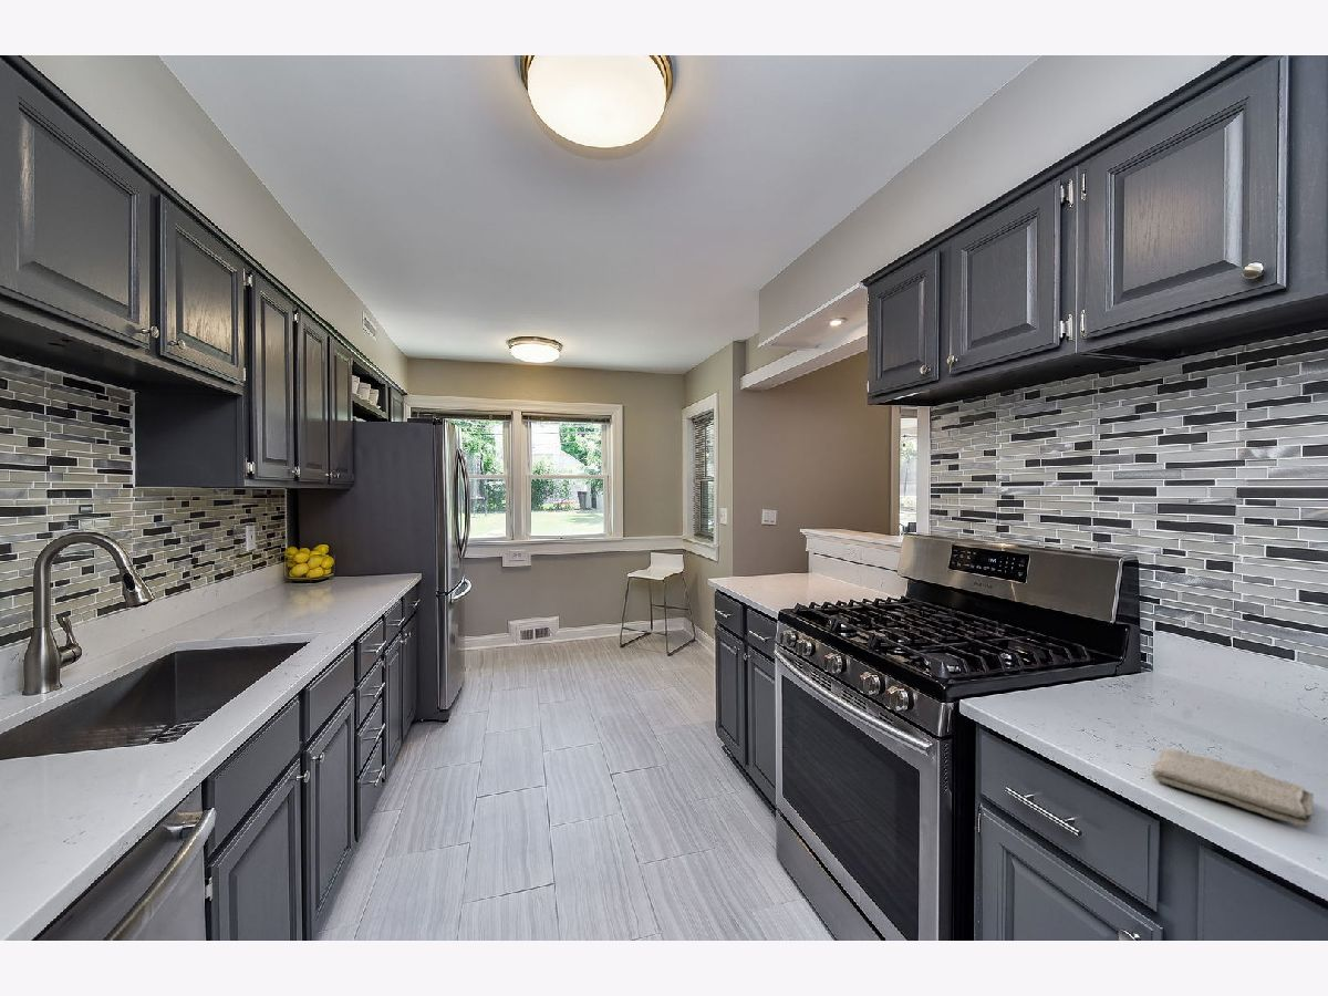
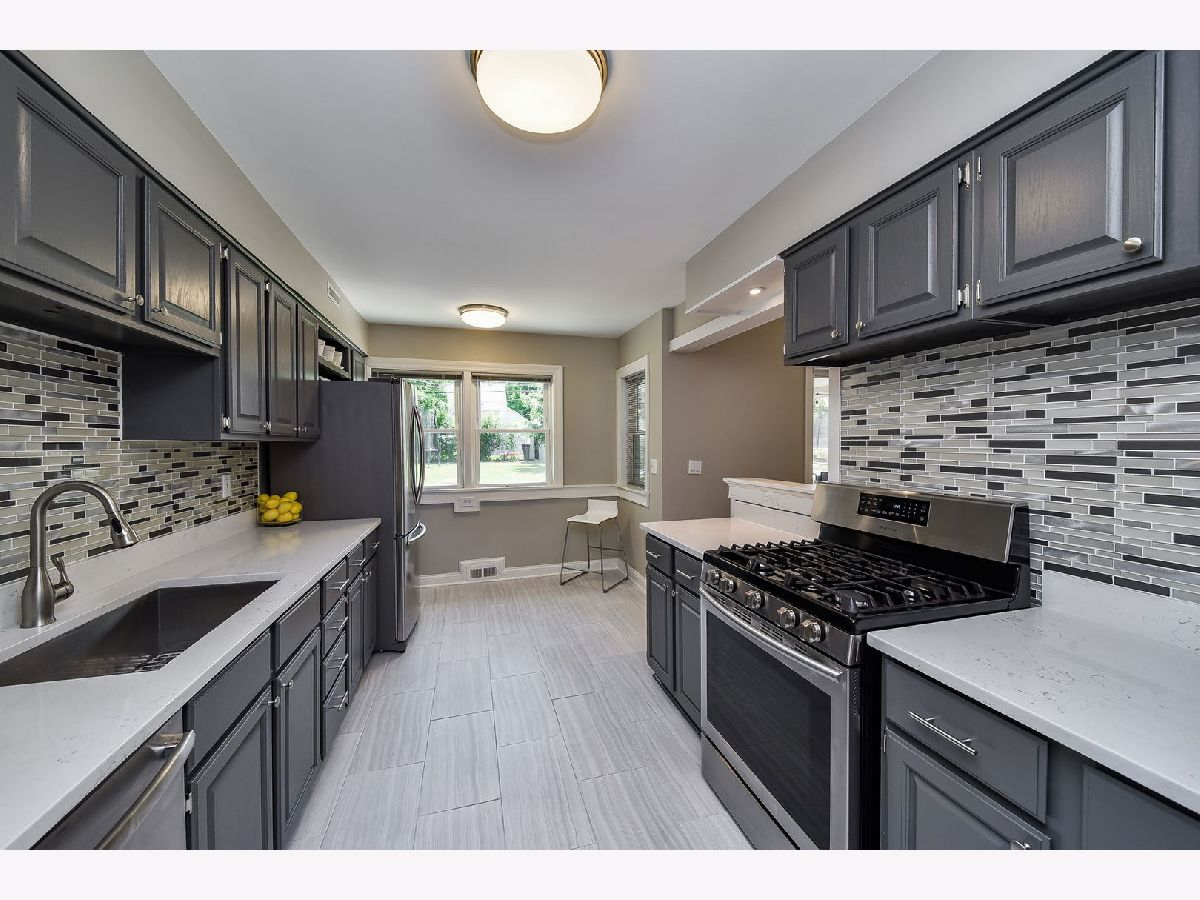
- washcloth [1151,748,1317,829]
